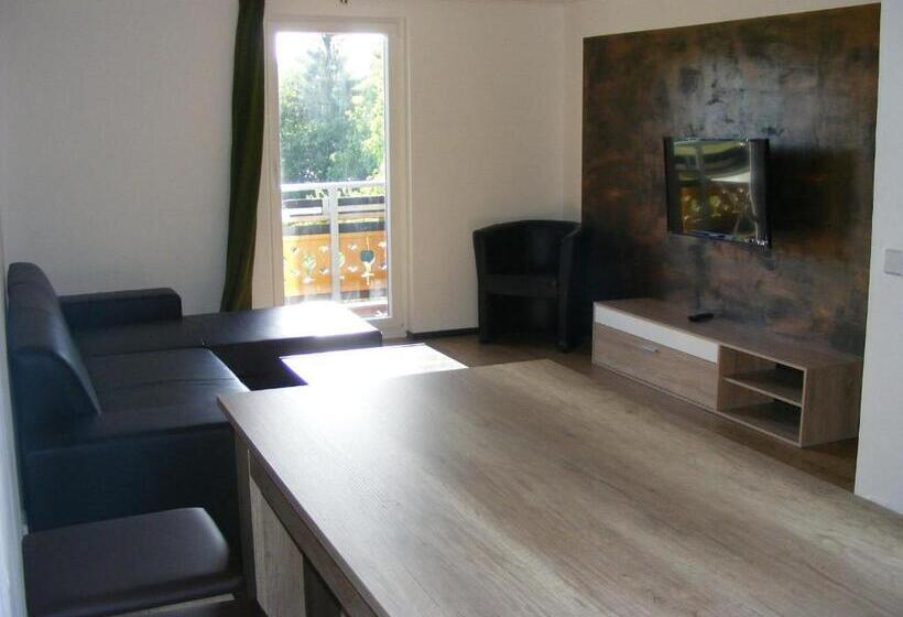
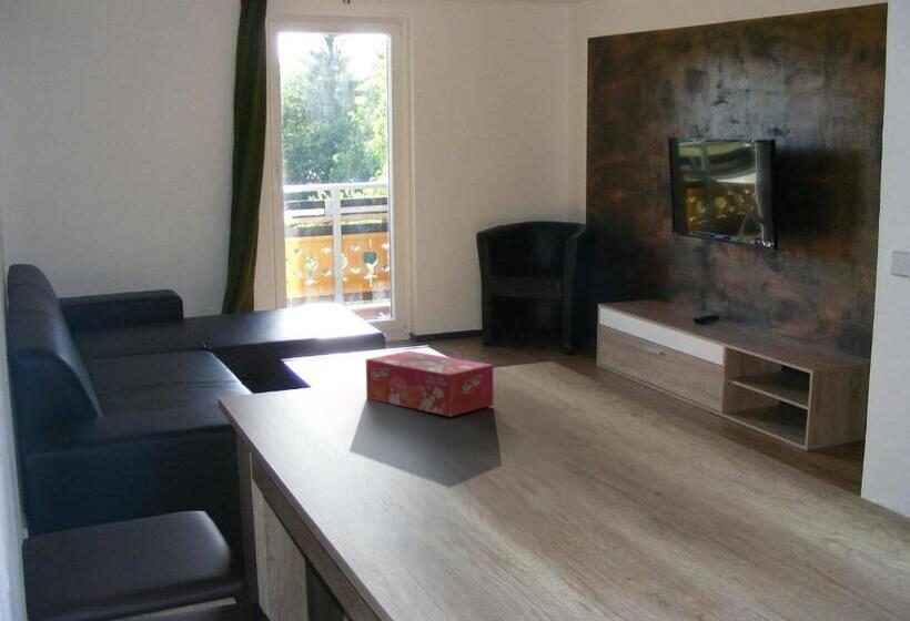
+ tissue box [365,350,495,418]
